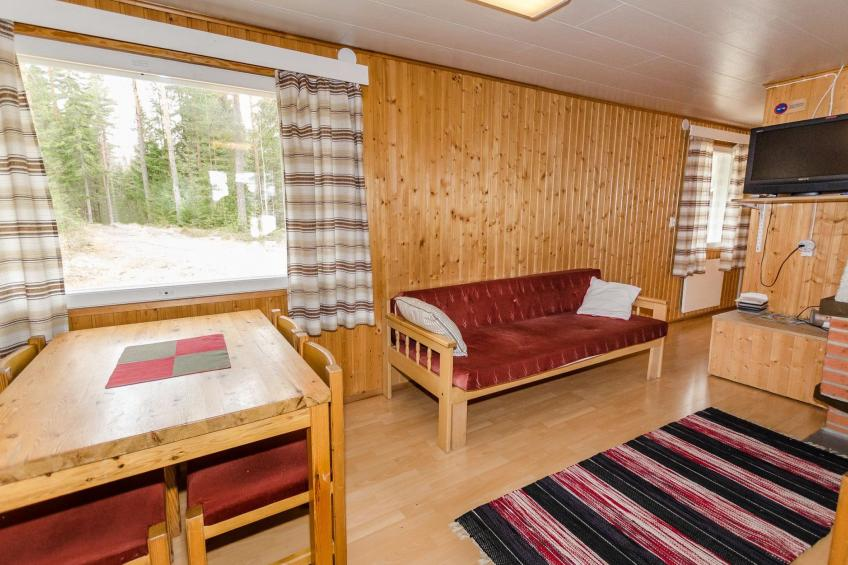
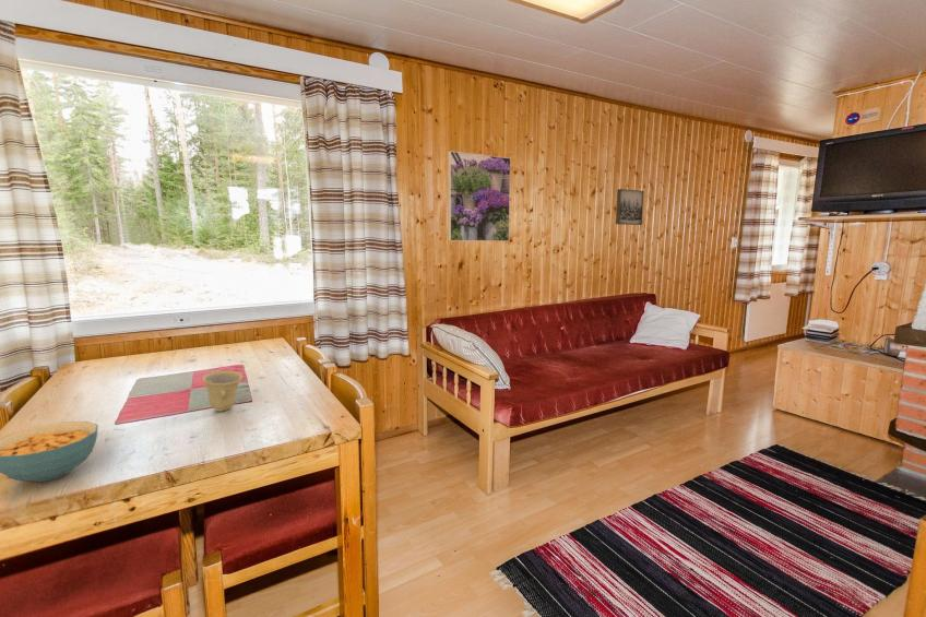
+ cup [201,370,244,413]
+ wall art [615,188,645,226]
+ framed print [447,150,512,242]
+ cereal bowl [0,420,99,483]
